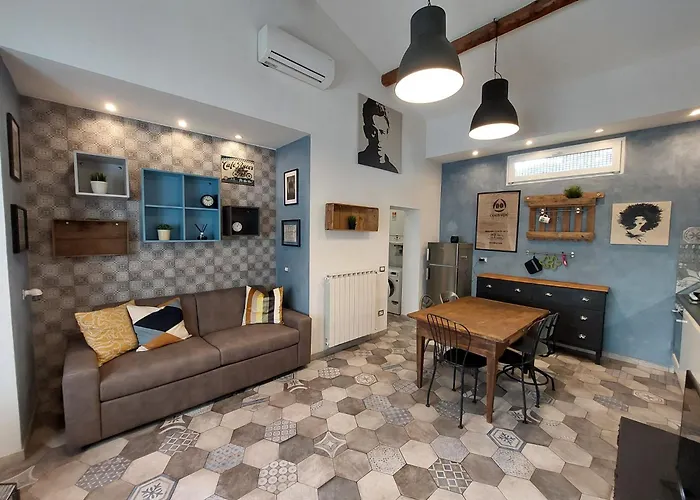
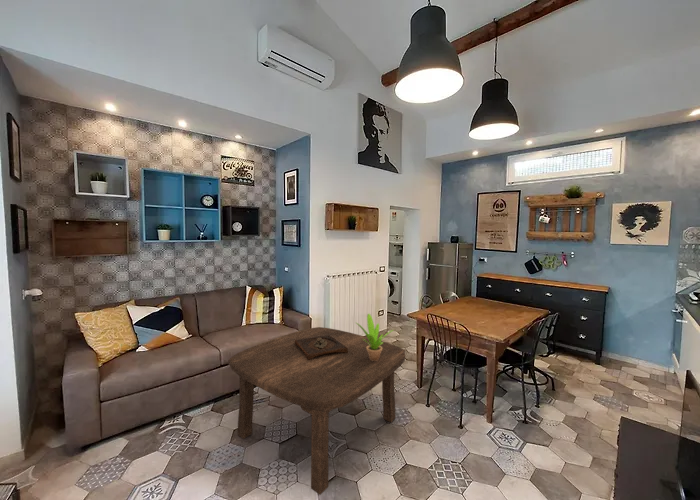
+ potted plant [354,312,395,361]
+ coffee table [228,326,406,496]
+ wooden tray [295,335,348,360]
